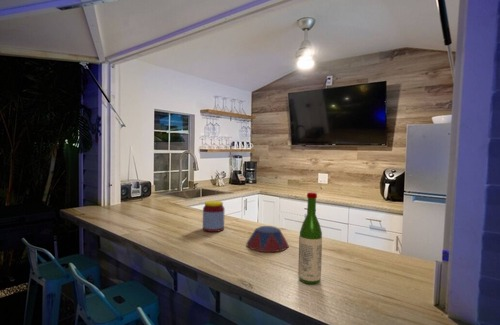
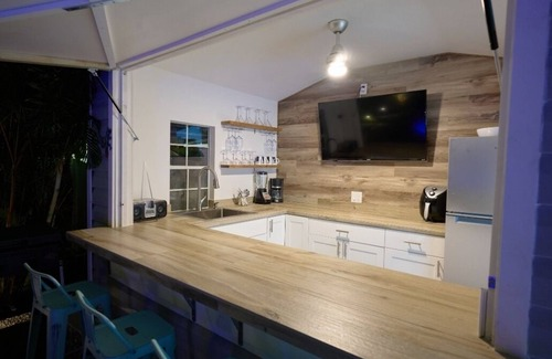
- wine bottle [297,191,323,285]
- jar [202,200,225,233]
- bowl [245,225,290,253]
